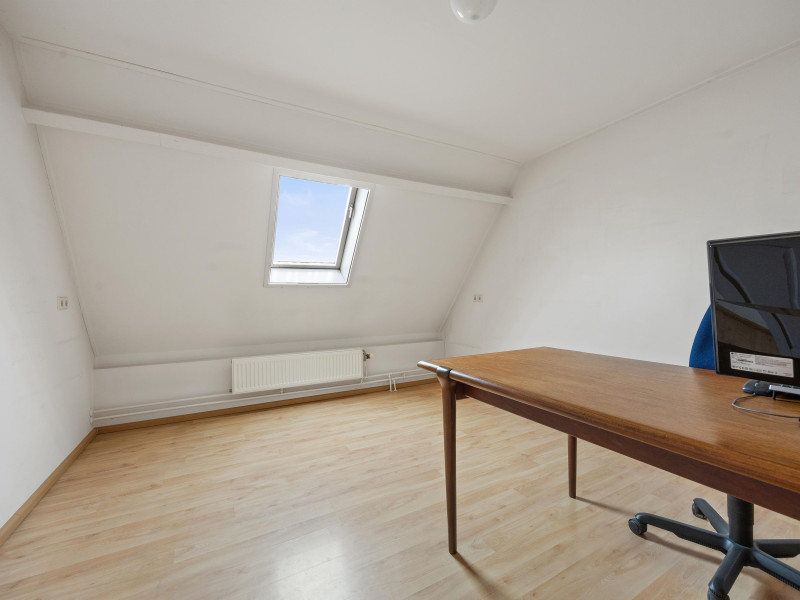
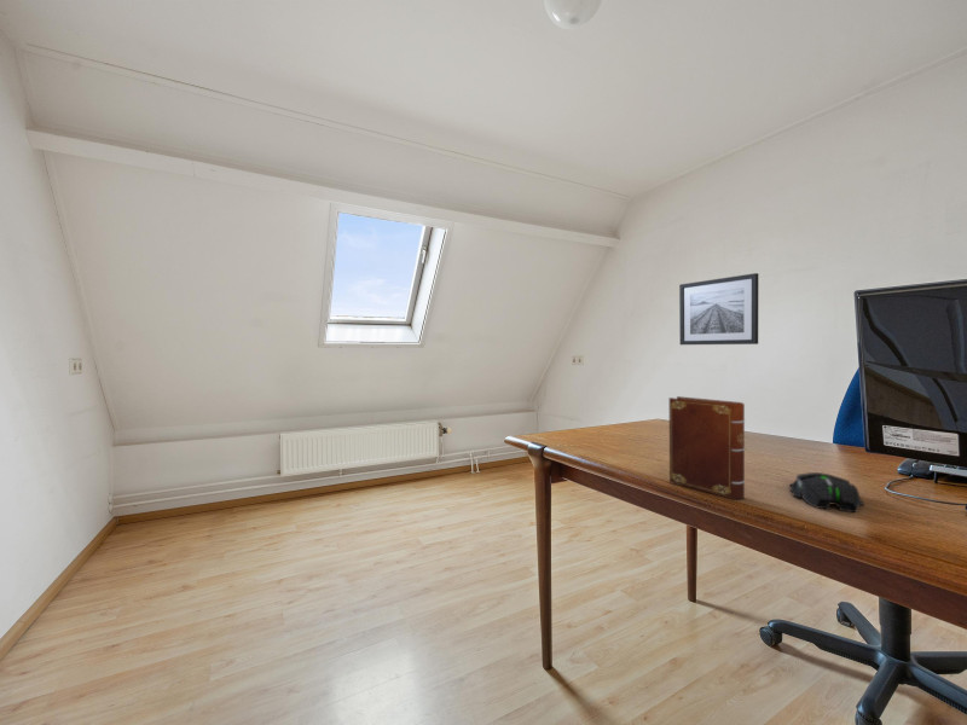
+ book [668,395,746,500]
+ mouse [788,471,865,514]
+ wall art [678,272,759,346]
